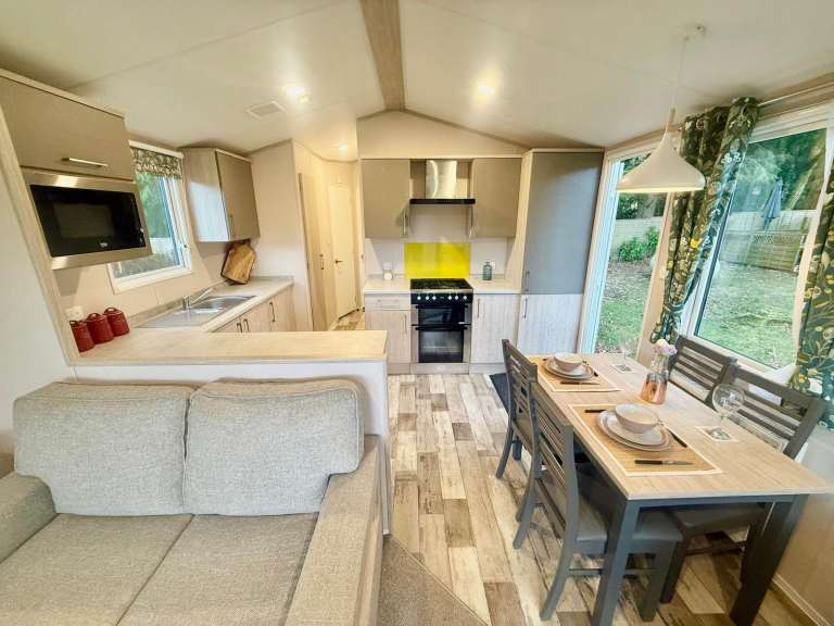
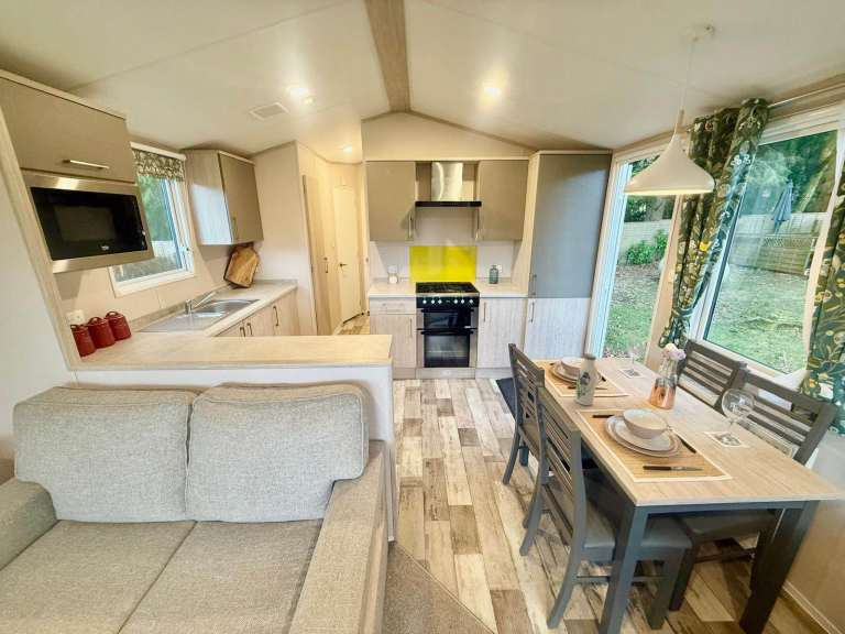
+ water bottle [574,352,599,406]
